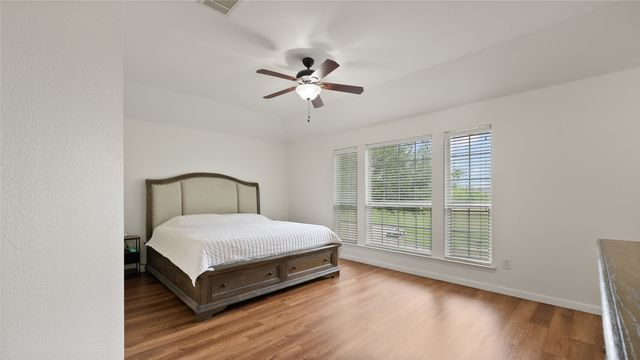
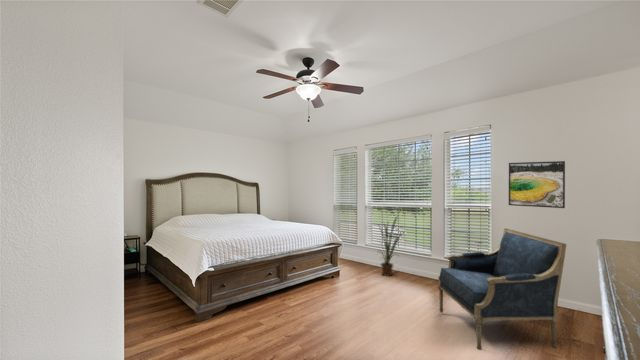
+ house plant [376,215,405,277]
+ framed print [508,160,566,209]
+ armchair [437,227,567,351]
